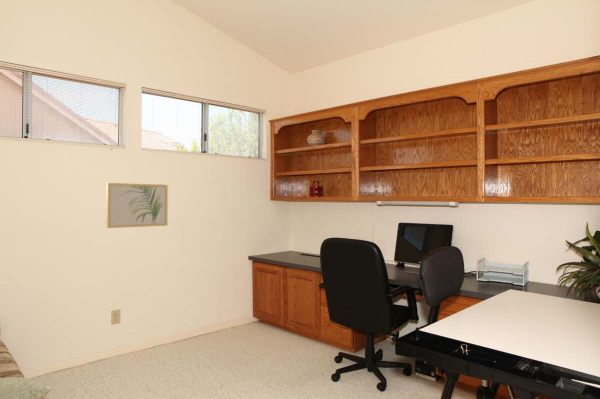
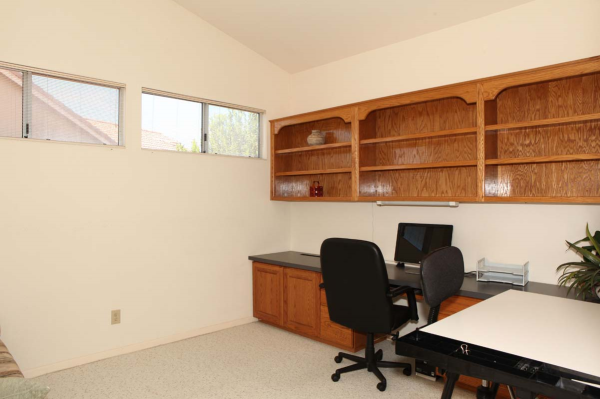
- wall art [105,182,169,229]
